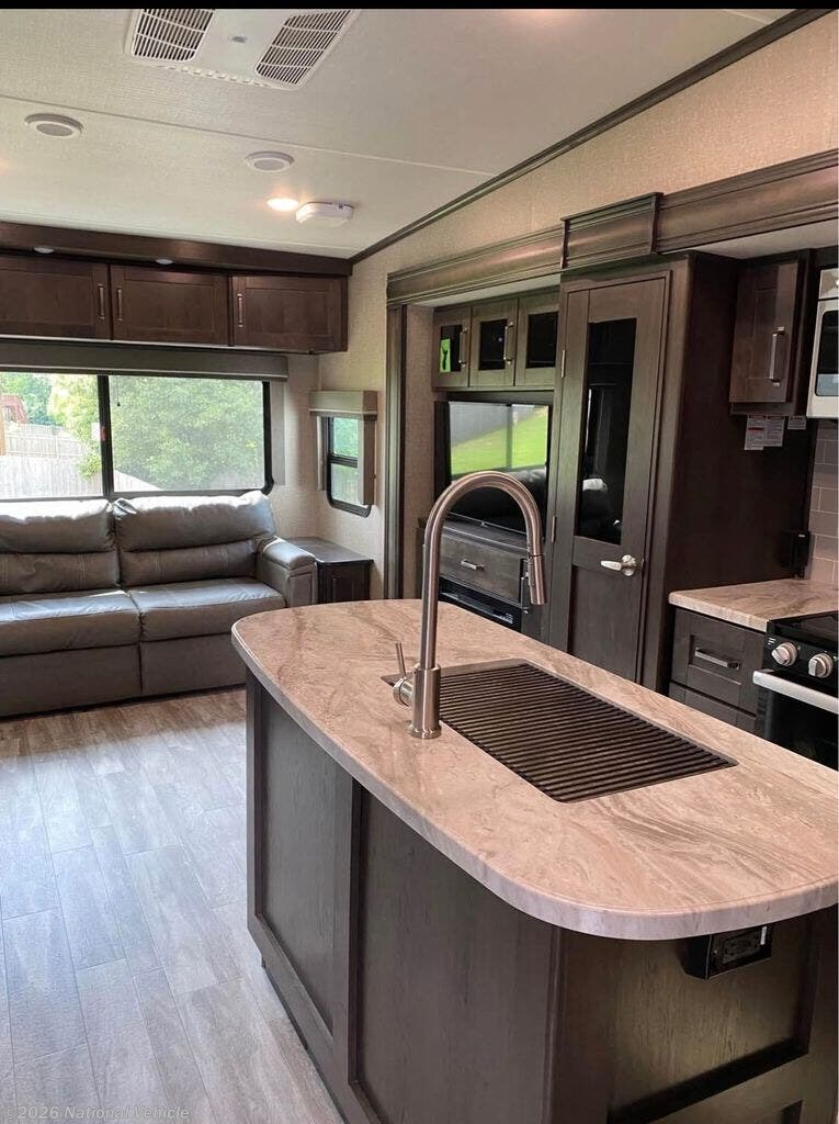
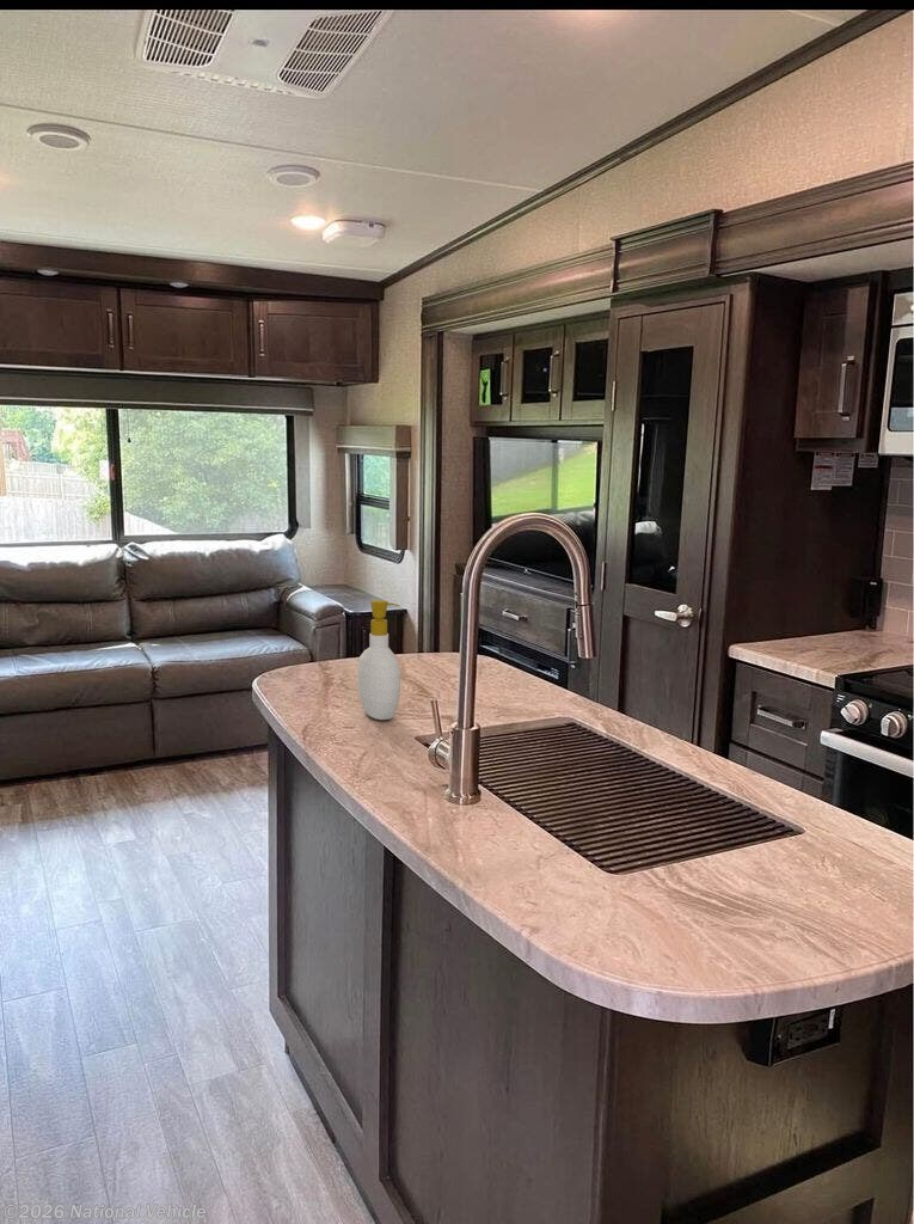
+ soap bottle [356,599,401,721]
